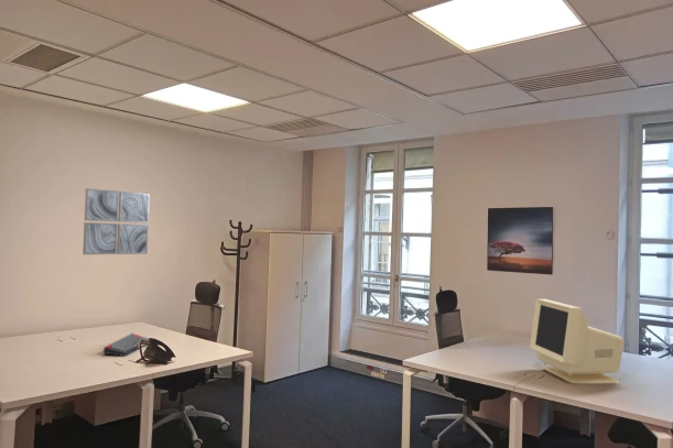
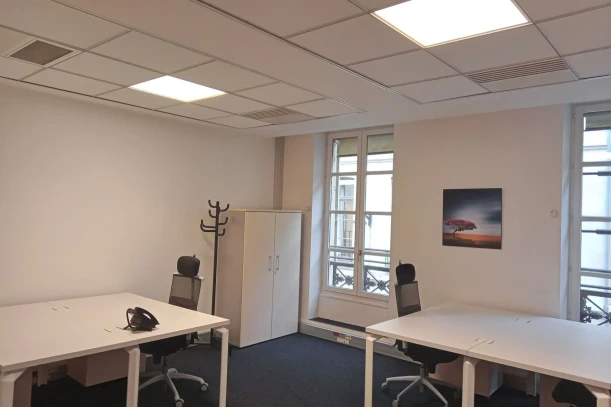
- monitor [529,298,625,384]
- keyboard [102,331,149,358]
- wall art [82,187,151,255]
